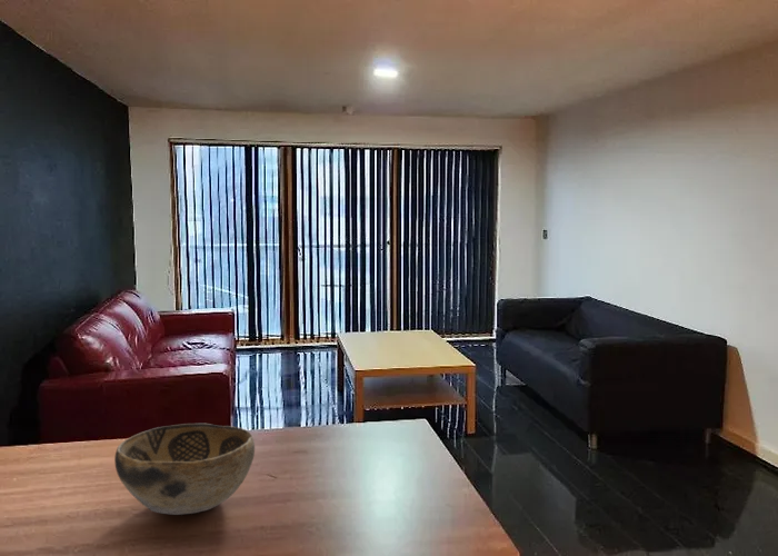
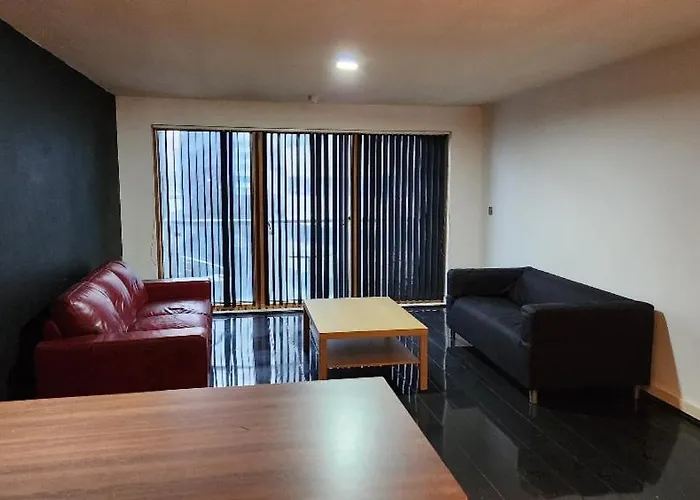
- decorative bowl [113,423,256,516]
